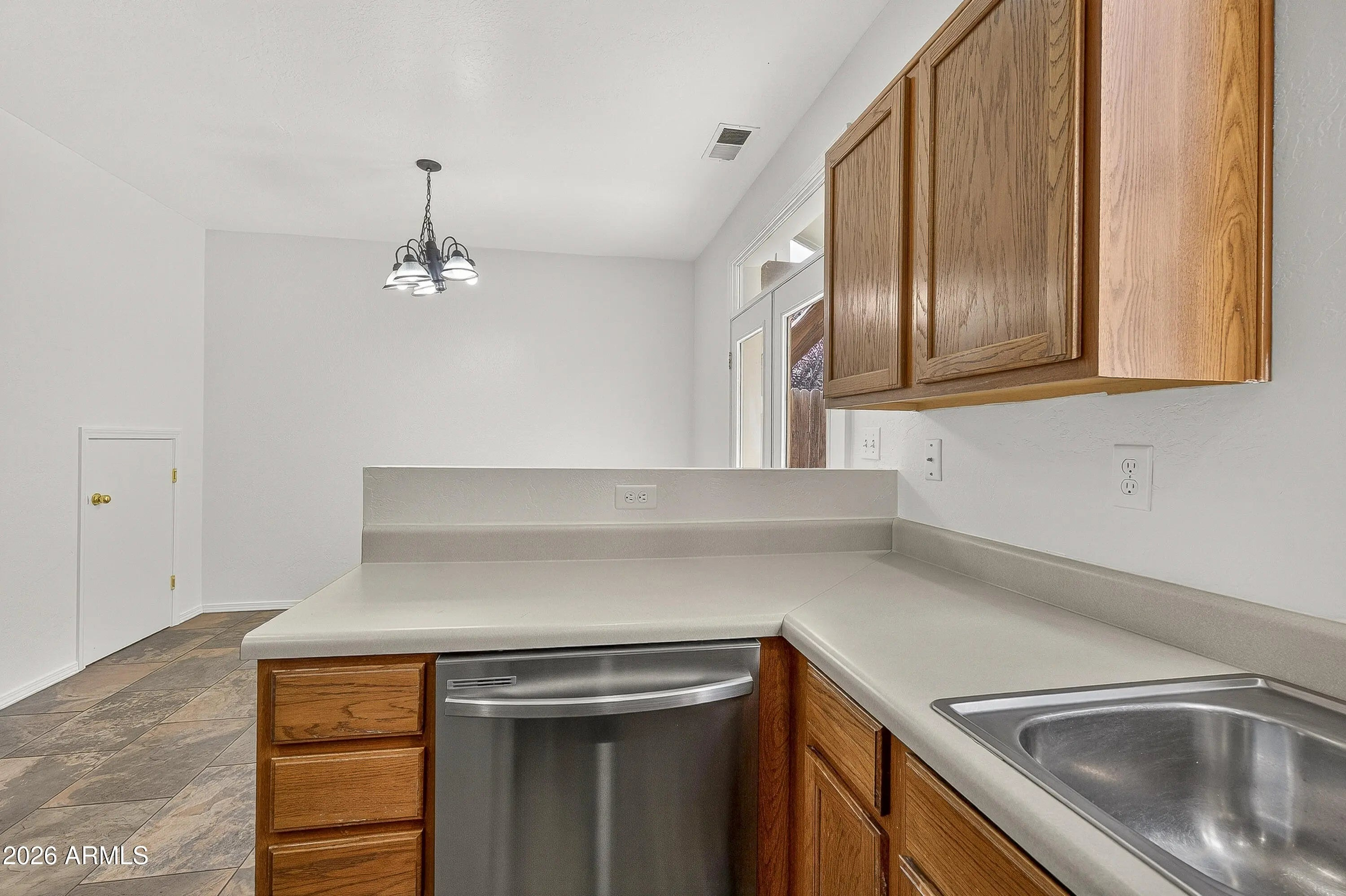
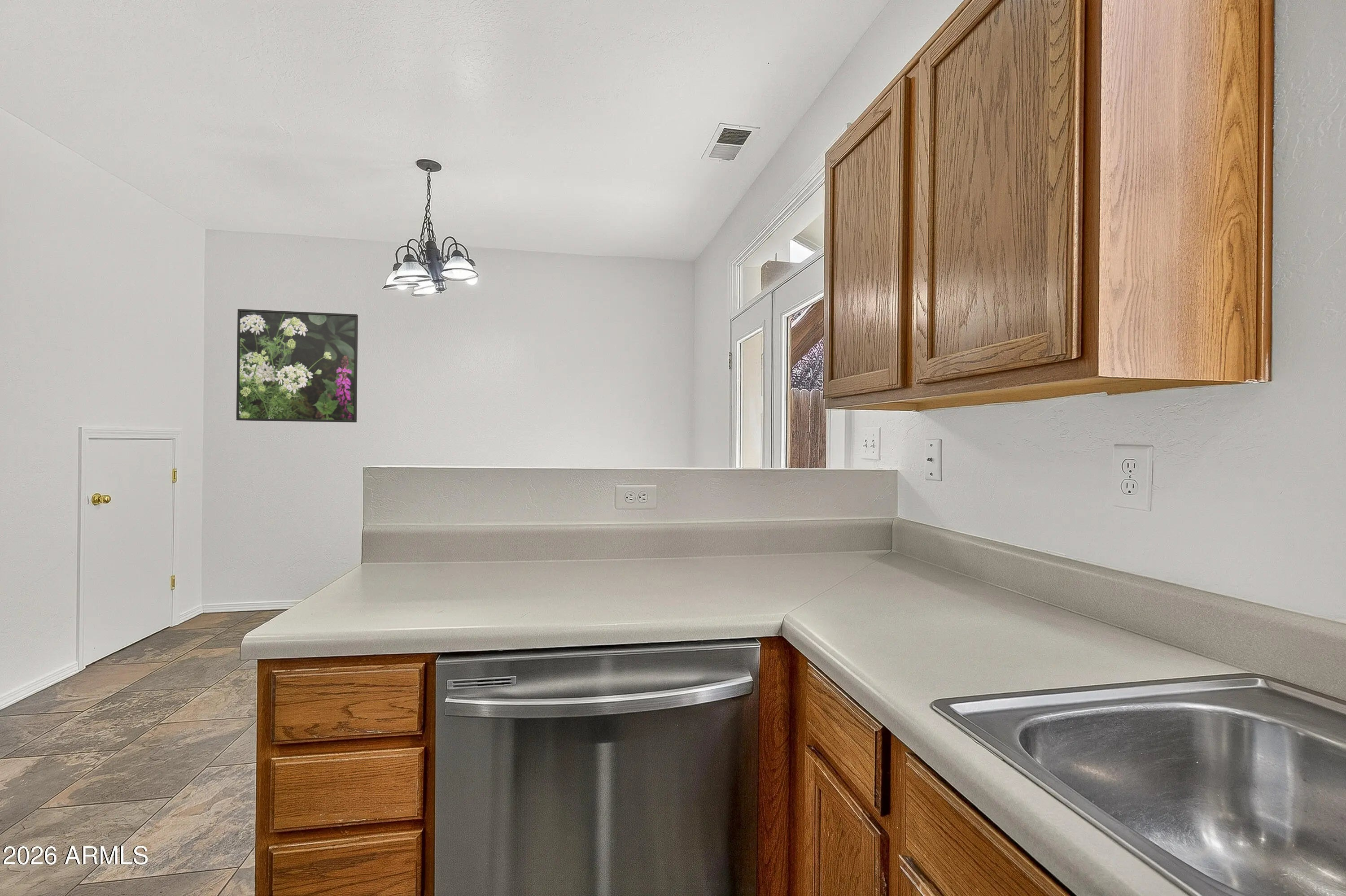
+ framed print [236,309,358,423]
